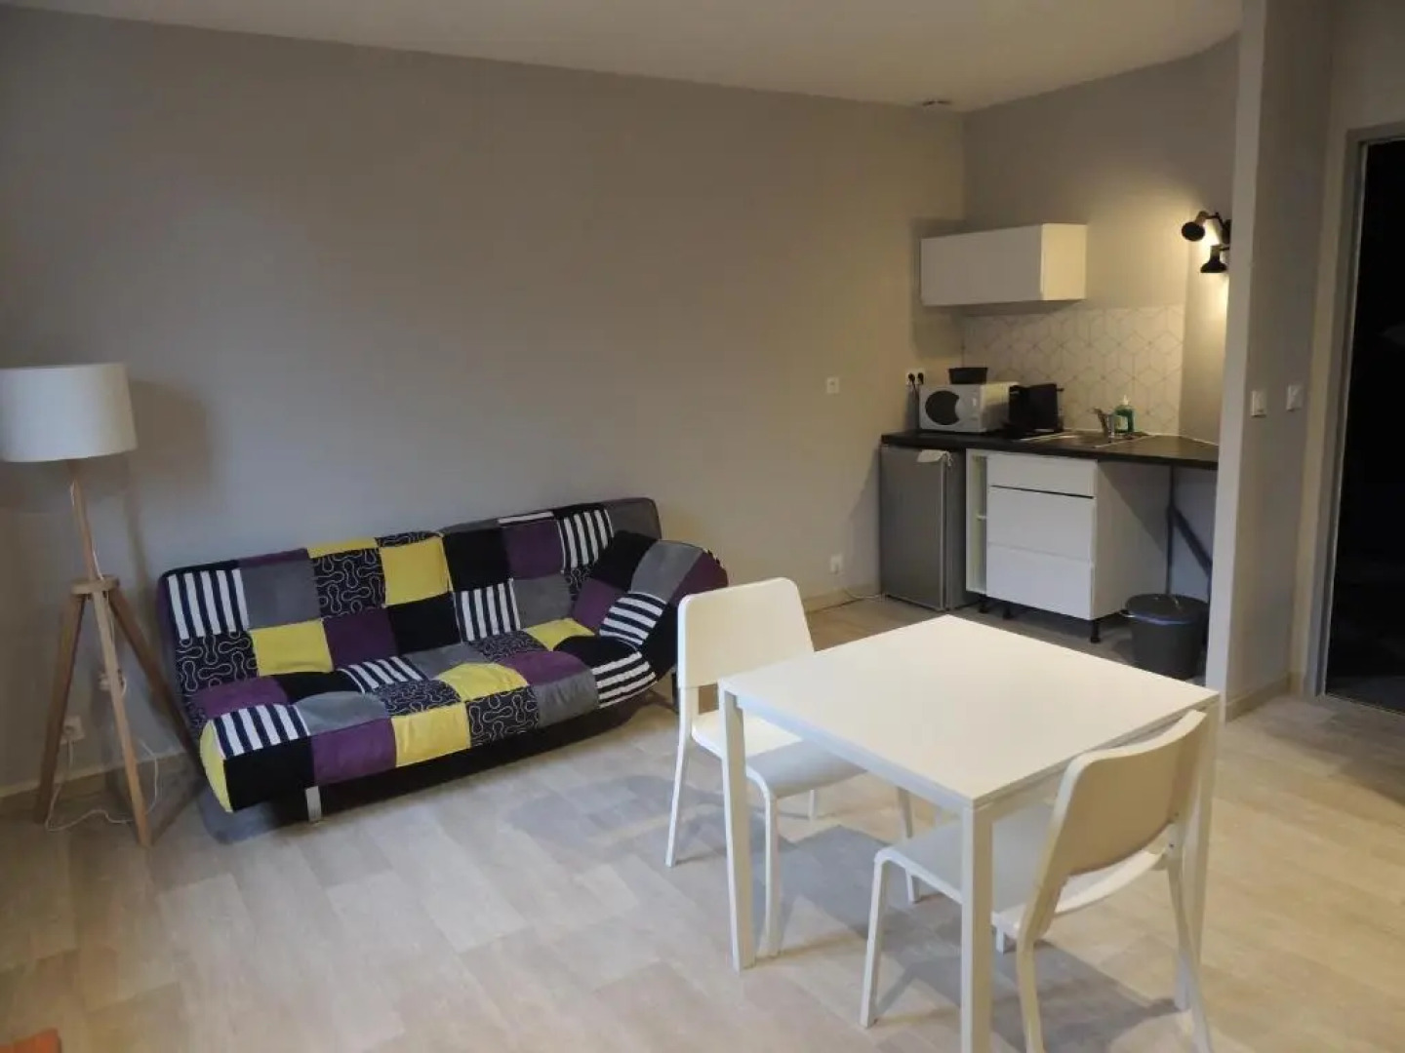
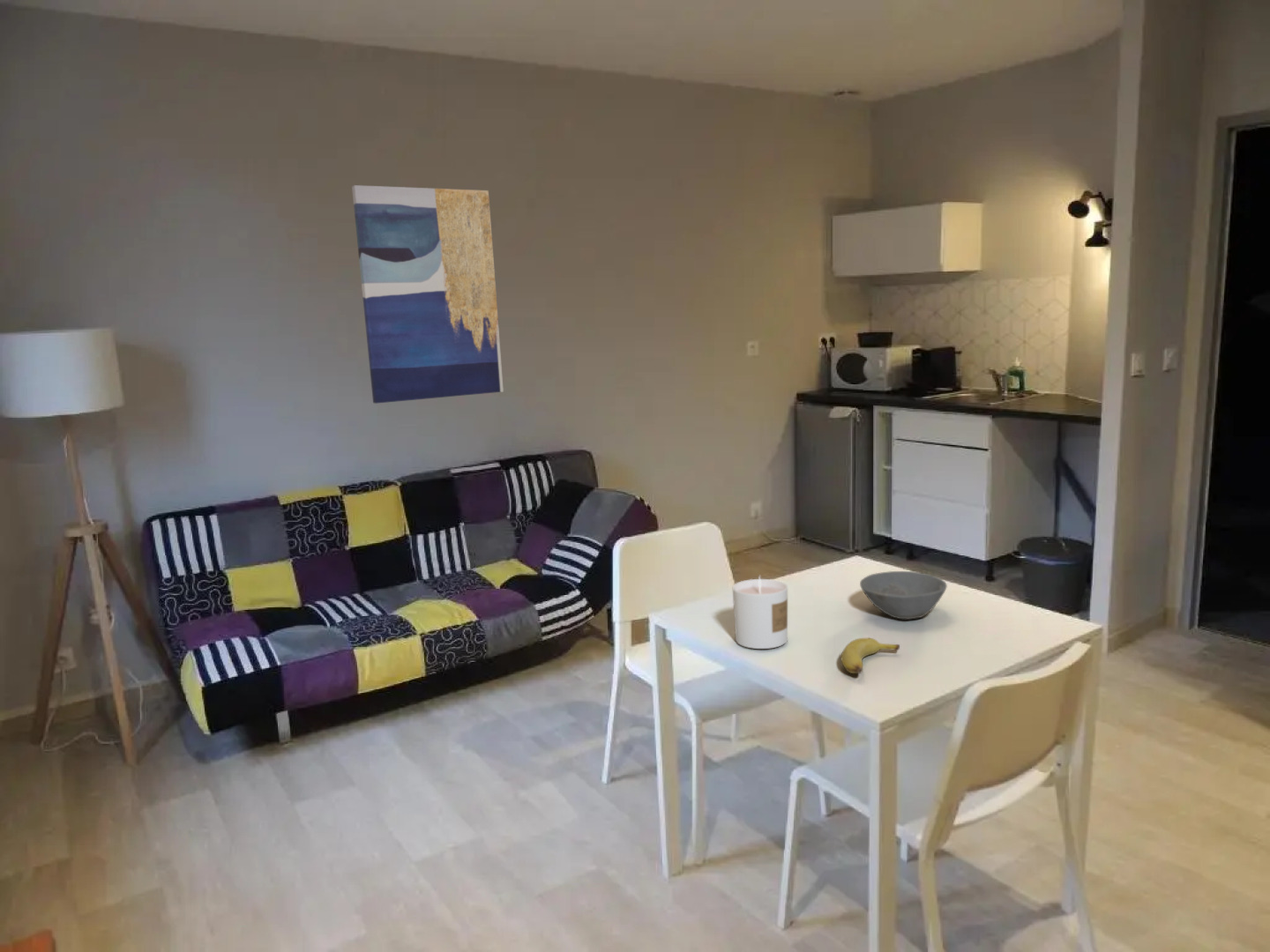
+ bowl [859,570,948,621]
+ candle [732,575,788,650]
+ banana [840,637,900,674]
+ wall art [351,184,504,405]
